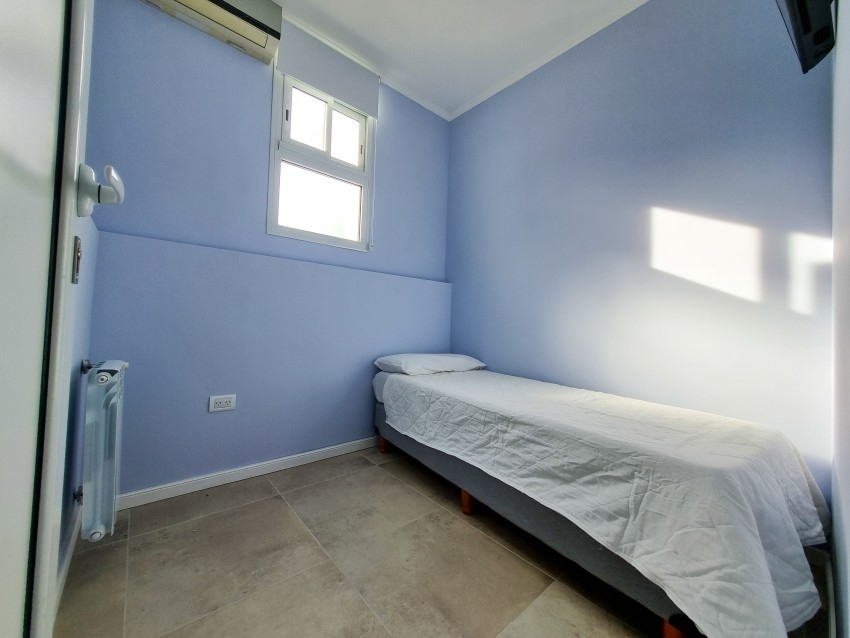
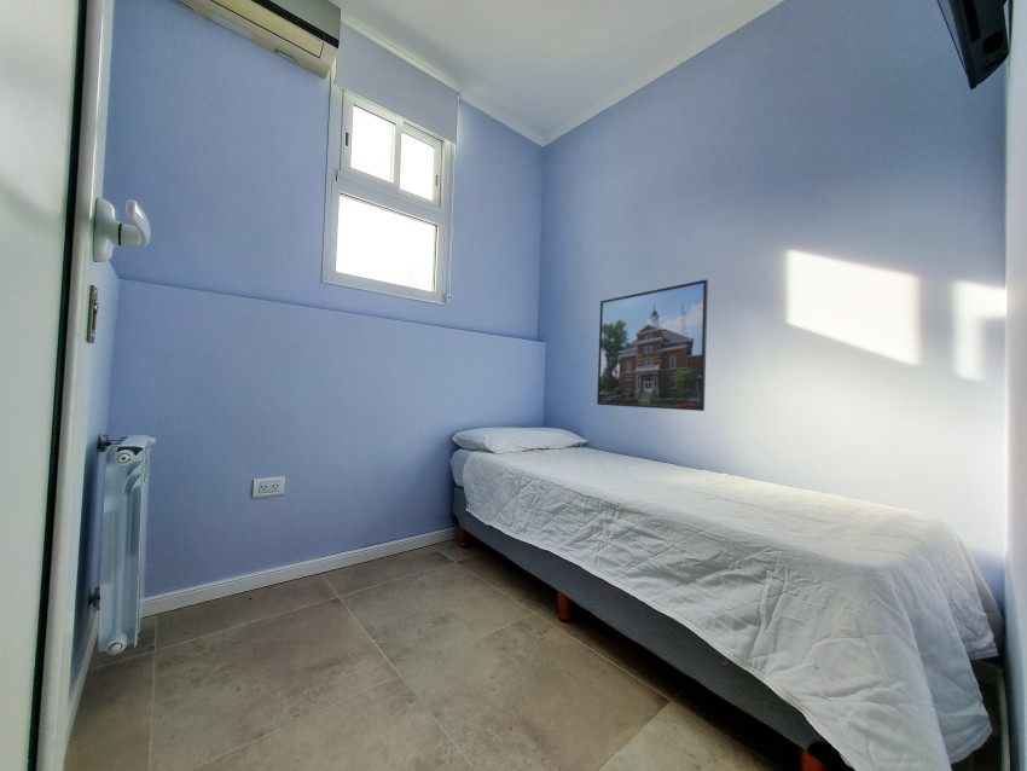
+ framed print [596,278,709,412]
